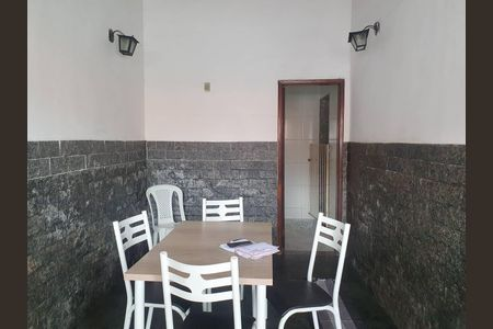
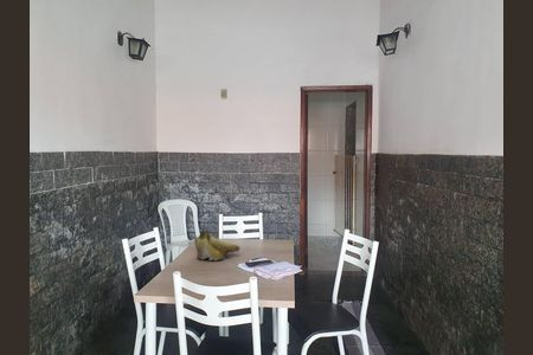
+ fruit [193,228,242,262]
